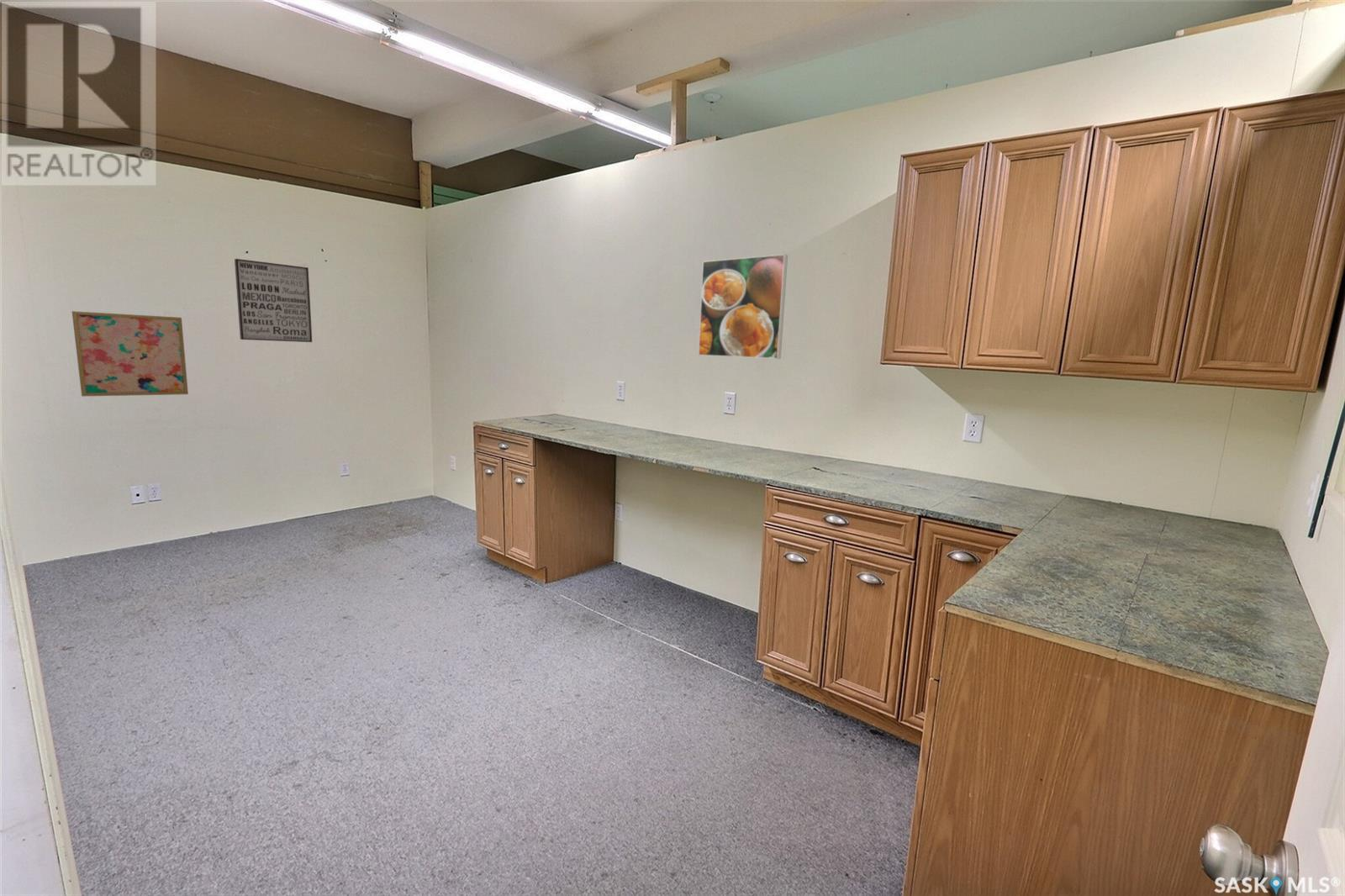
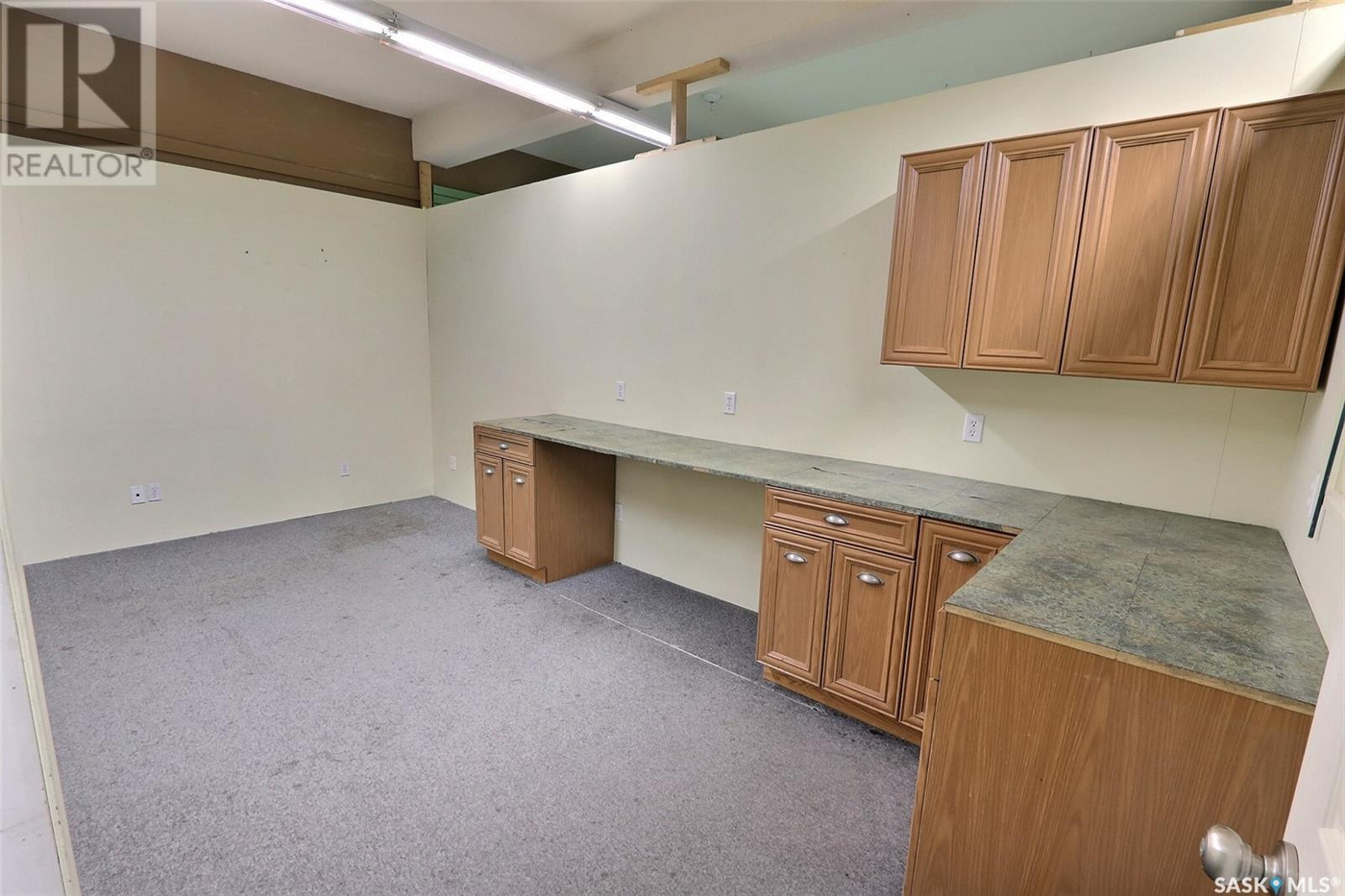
- wall art [71,310,189,397]
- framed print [698,253,789,360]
- wall art [234,258,313,343]
